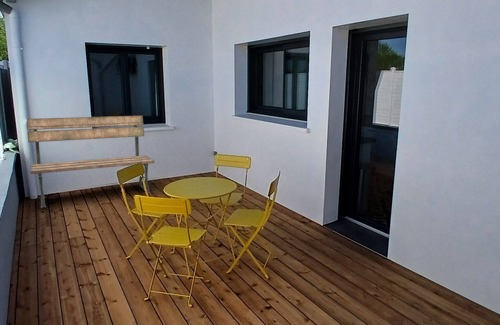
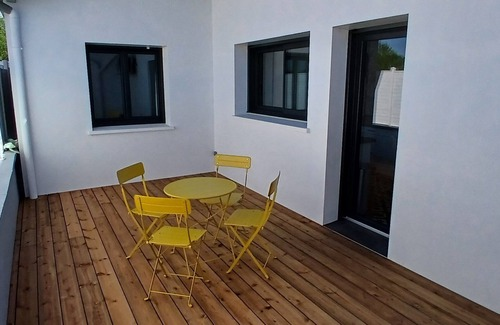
- bench [25,115,155,209]
